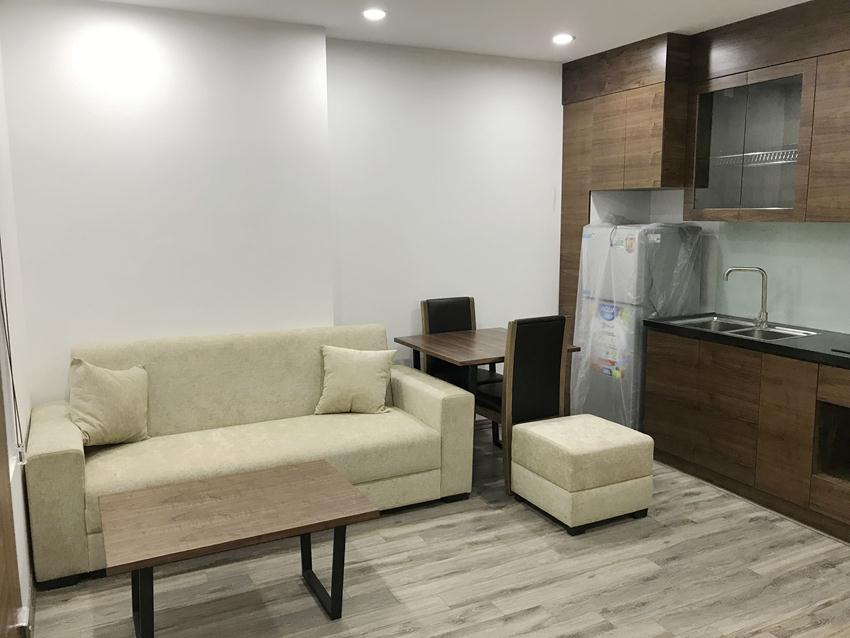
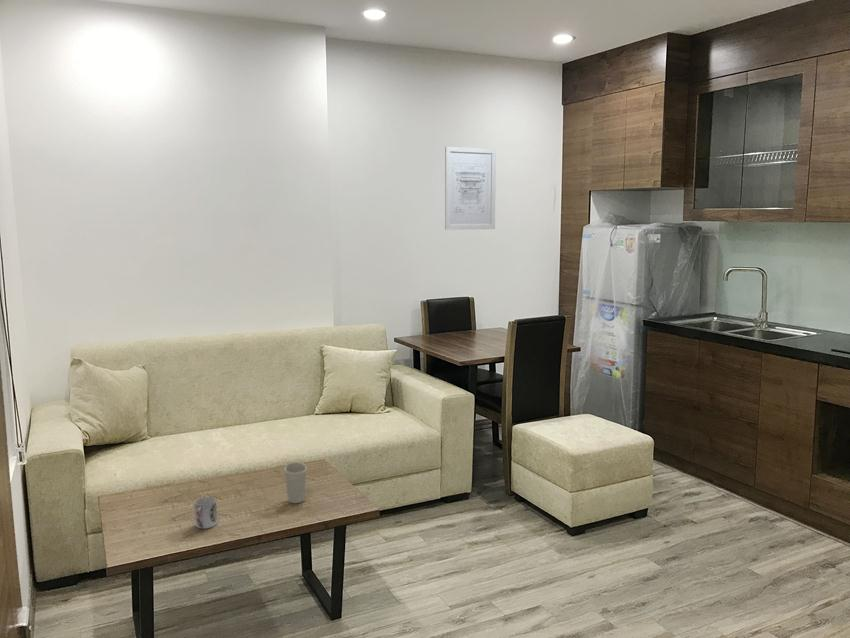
+ cup [193,496,218,530]
+ cup [283,461,308,504]
+ wall art [444,146,497,231]
